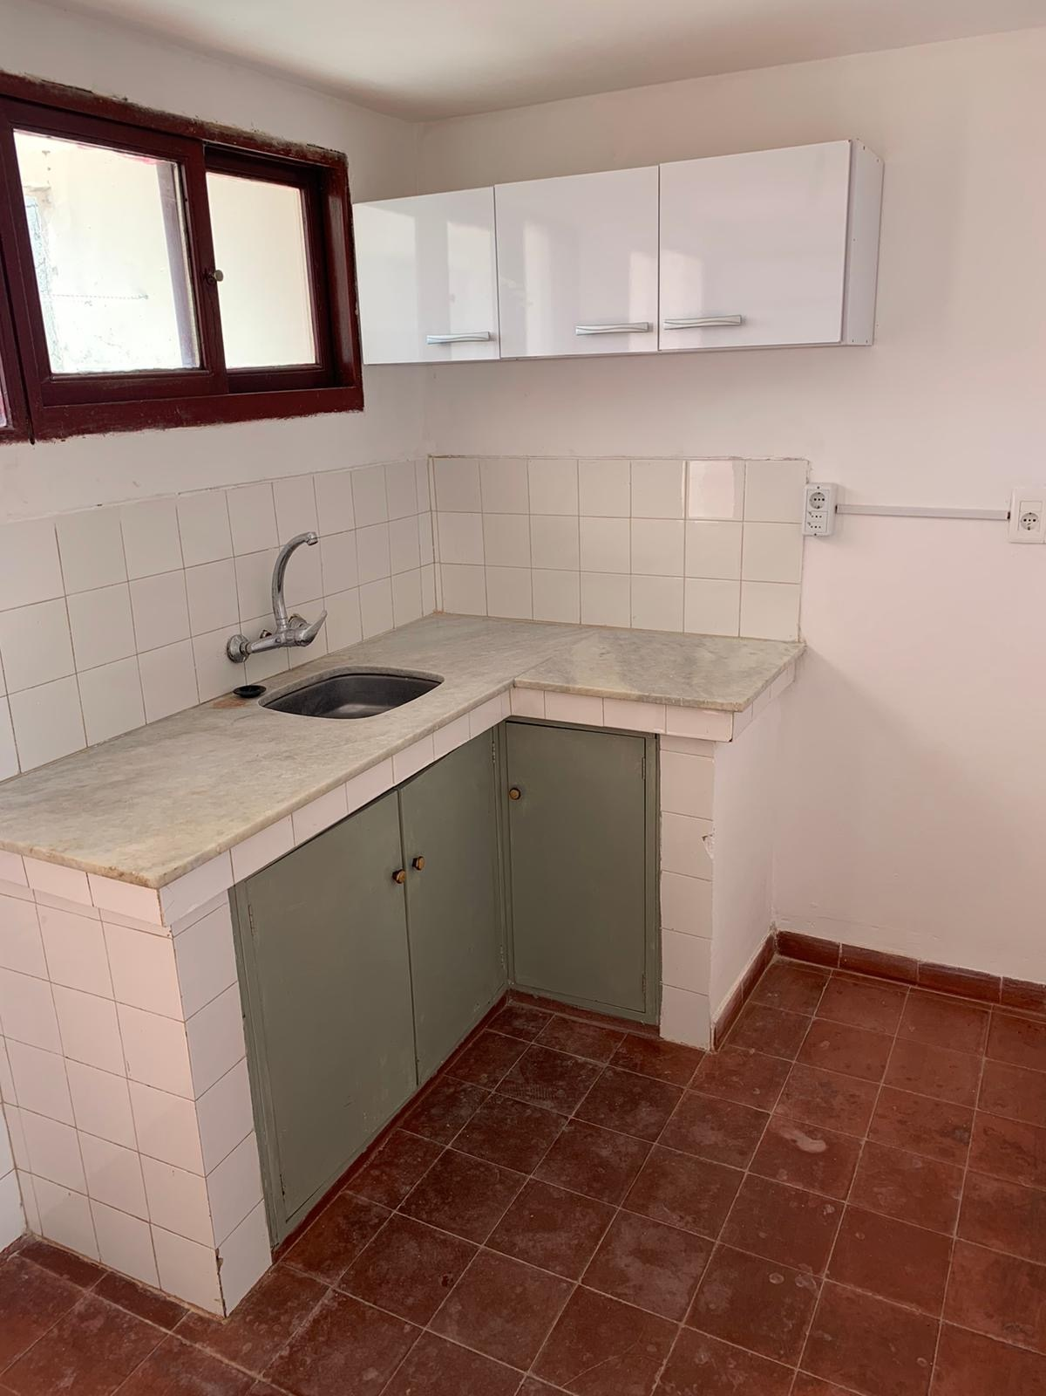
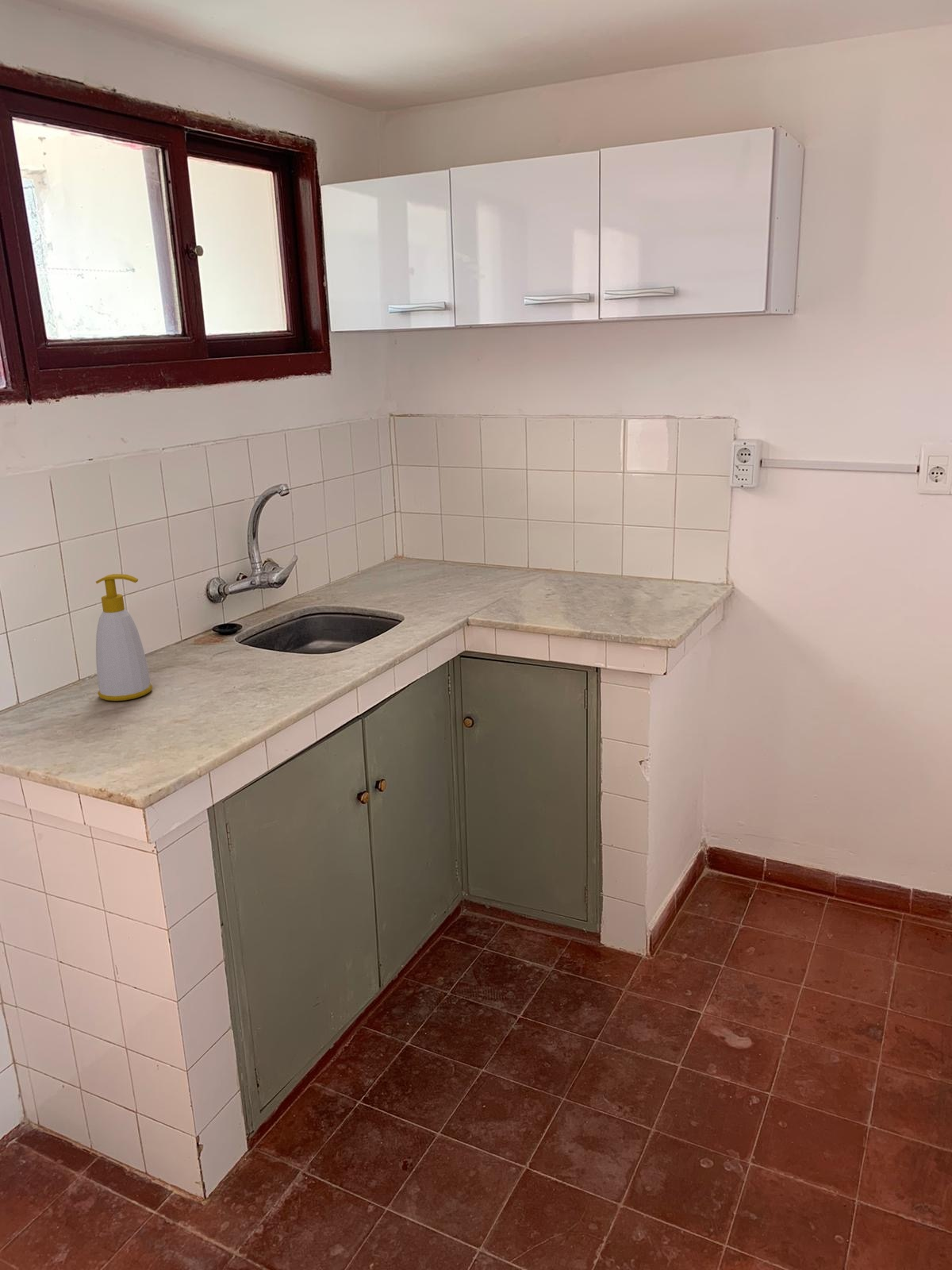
+ soap bottle [95,573,153,702]
